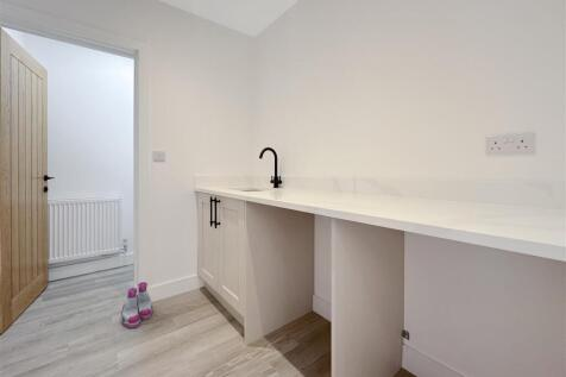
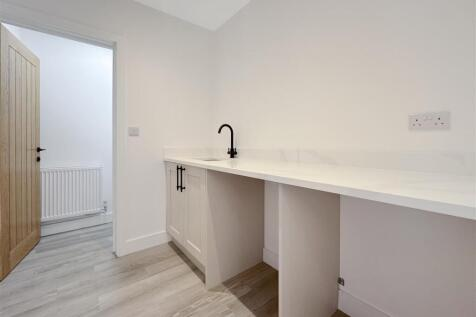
- boots [120,281,153,328]
